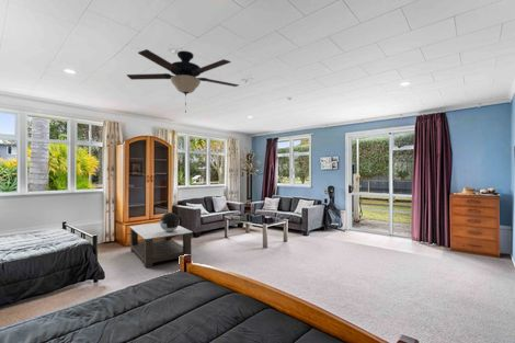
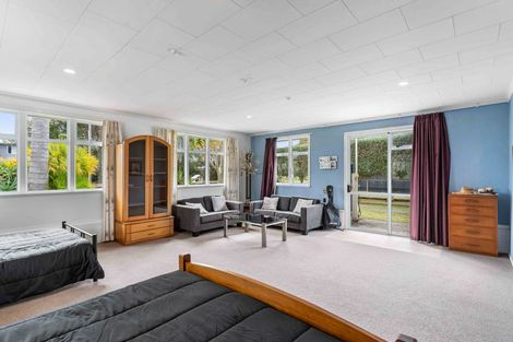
- coffee table [128,221,194,270]
- decorative globe [159,211,181,231]
- ceiling fan [126,48,240,114]
